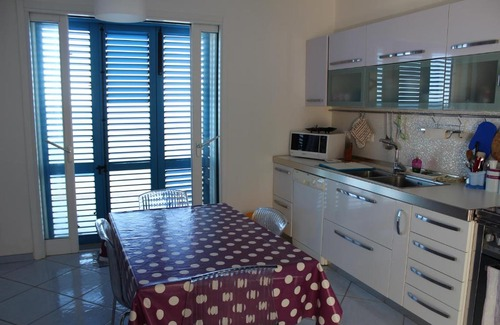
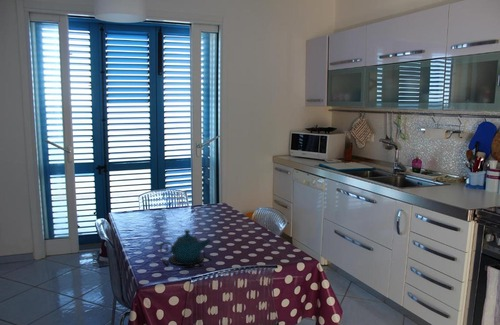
+ teapot [159,229,213,269]
